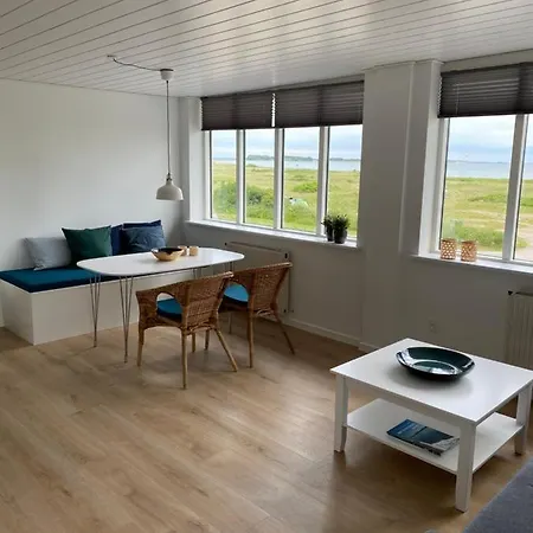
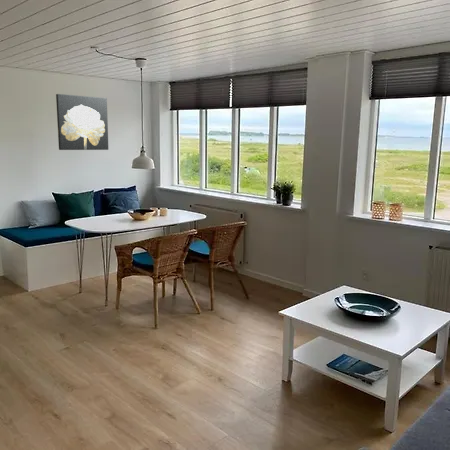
+ wall art [55,93,109,151]
